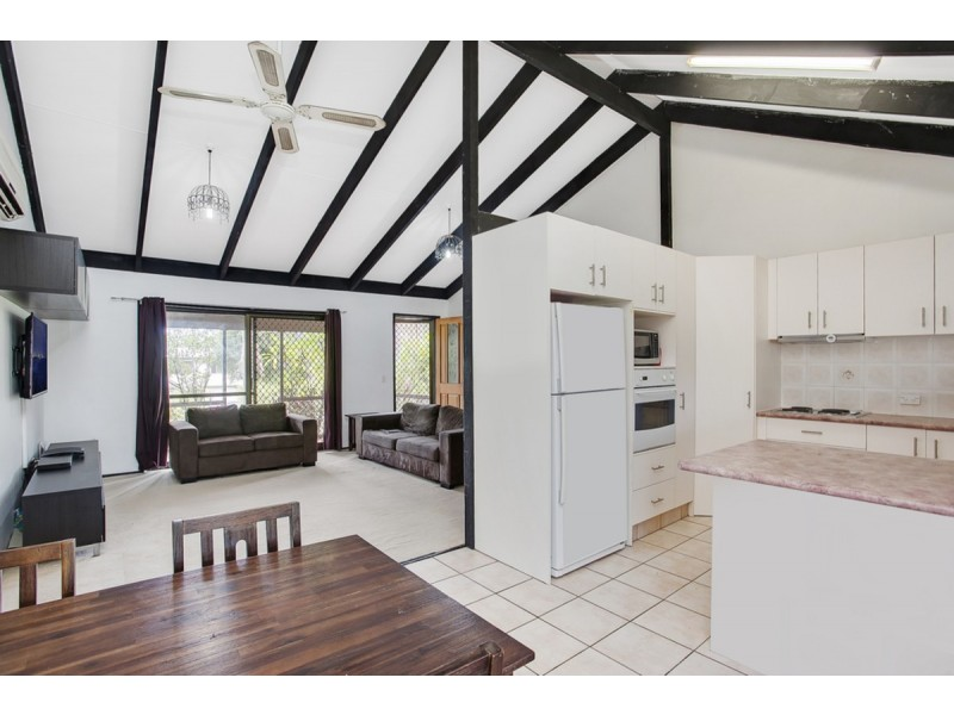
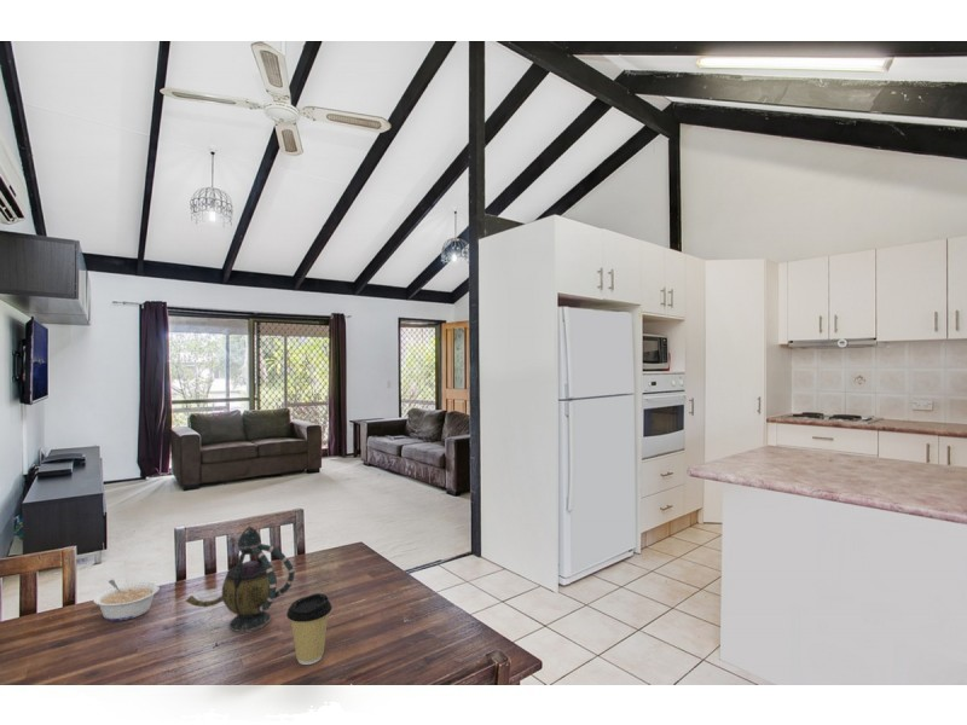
+ coffee cup [285,592,332,666]
+ legume [92,579,161,622]
+ teapot [184,524,296,634]
